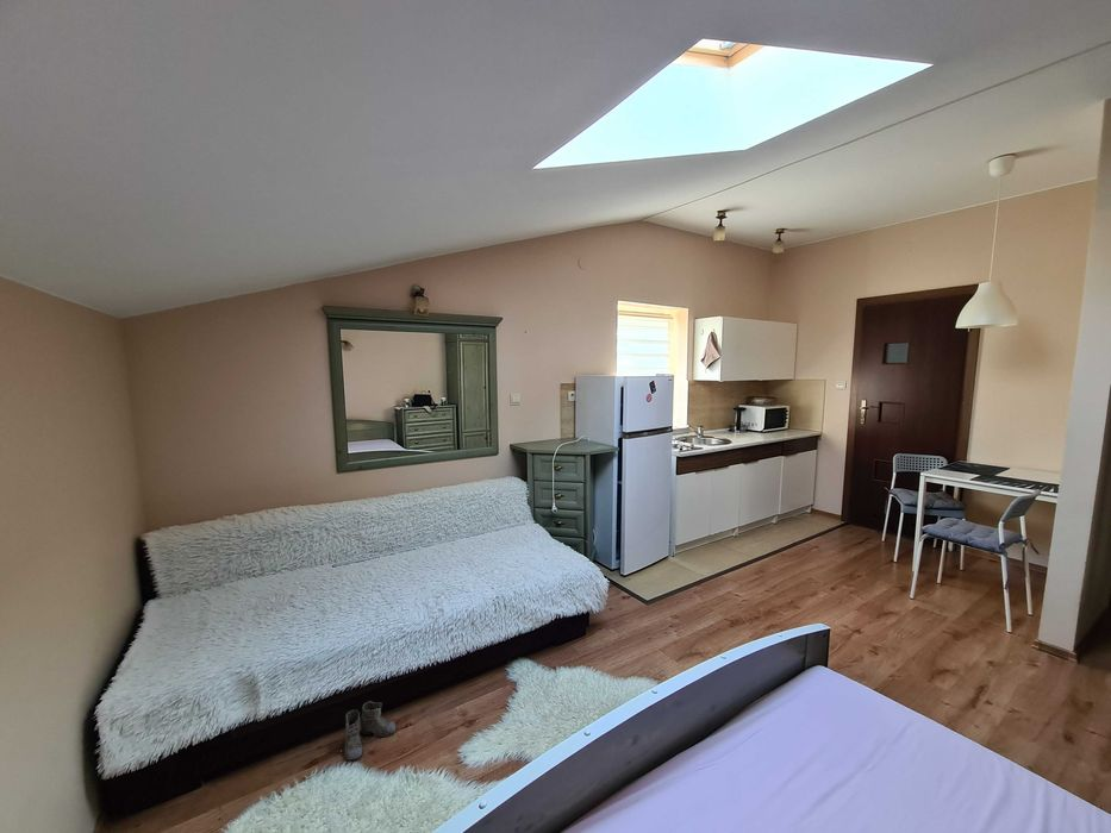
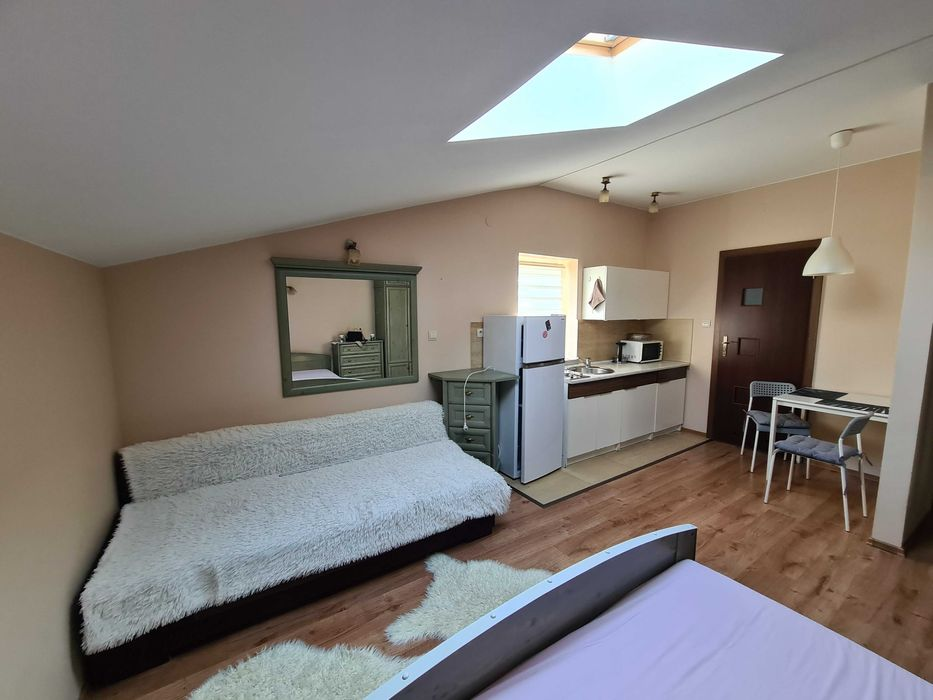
- boots [333,700,398,763]
